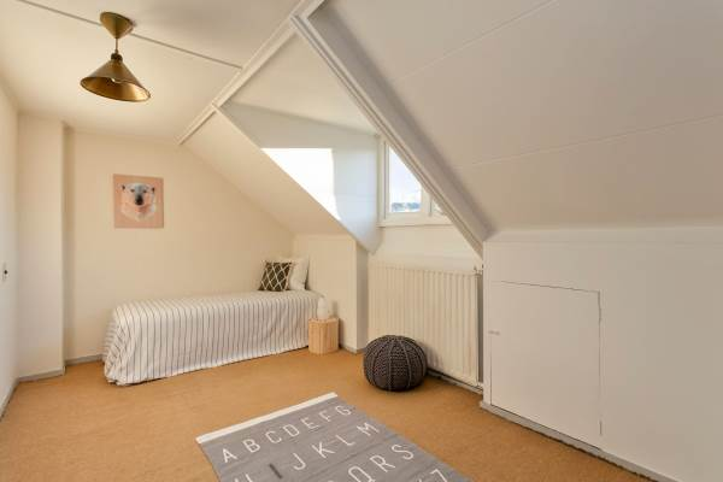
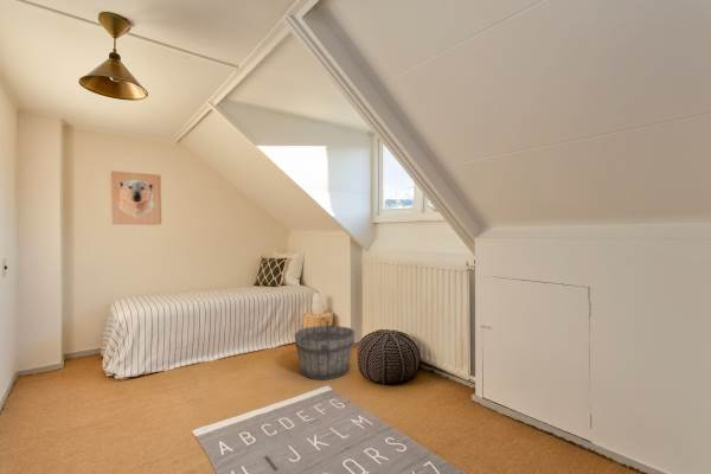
+ wooden bucket [293,316,356,380]
